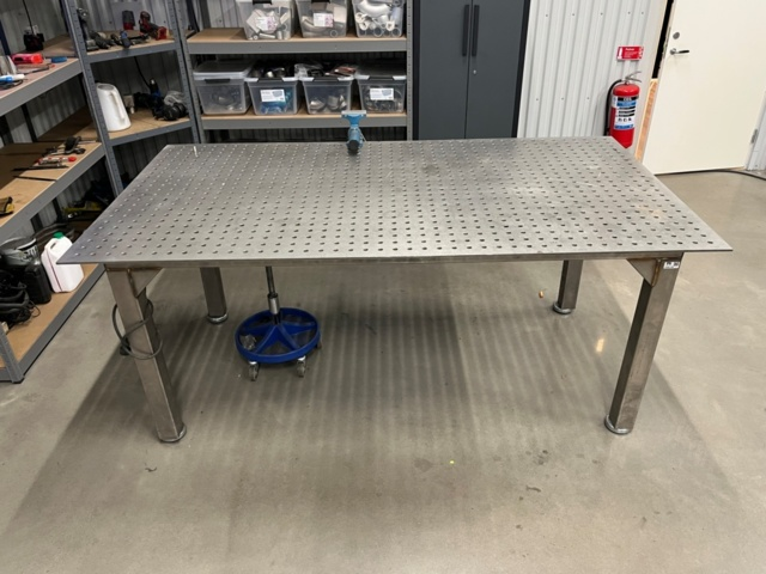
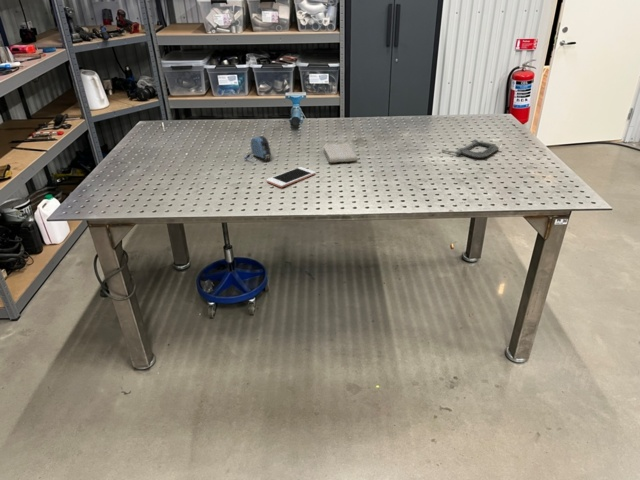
+ tape measure [243,135,272,163]
+ cell phone [266,166,317,188]
+ washcloth [323,142,358,163]
+ c clamp [441,139,499,159]
